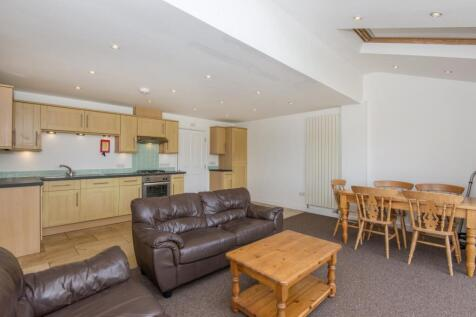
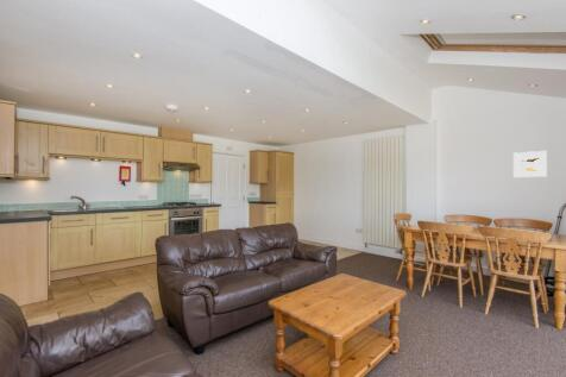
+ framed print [512,150,548,178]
